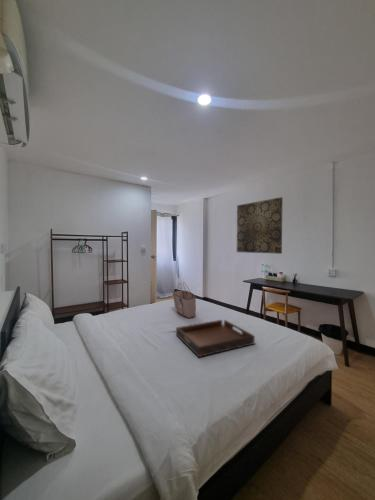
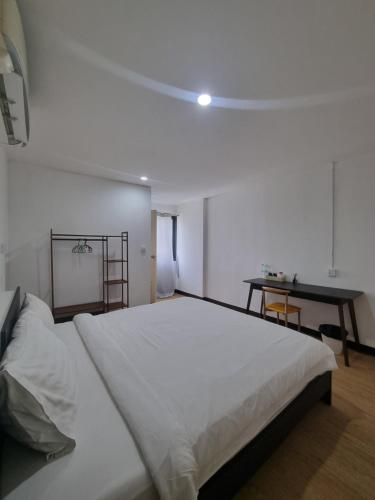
- wall art [236,196,284,255]
- tote bag [171,281,197,319]
- serving tray [175,319,256,358]
